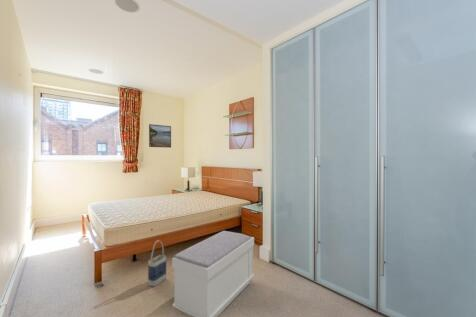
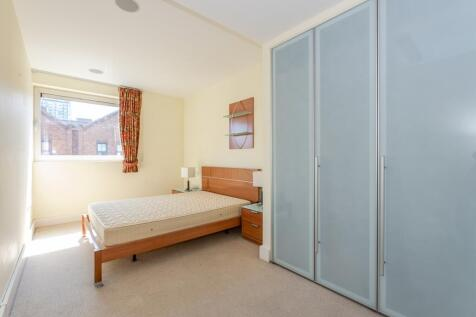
- bag [147,239,167,287]
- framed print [148,123,172,149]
- bench [171,230,255,317]
